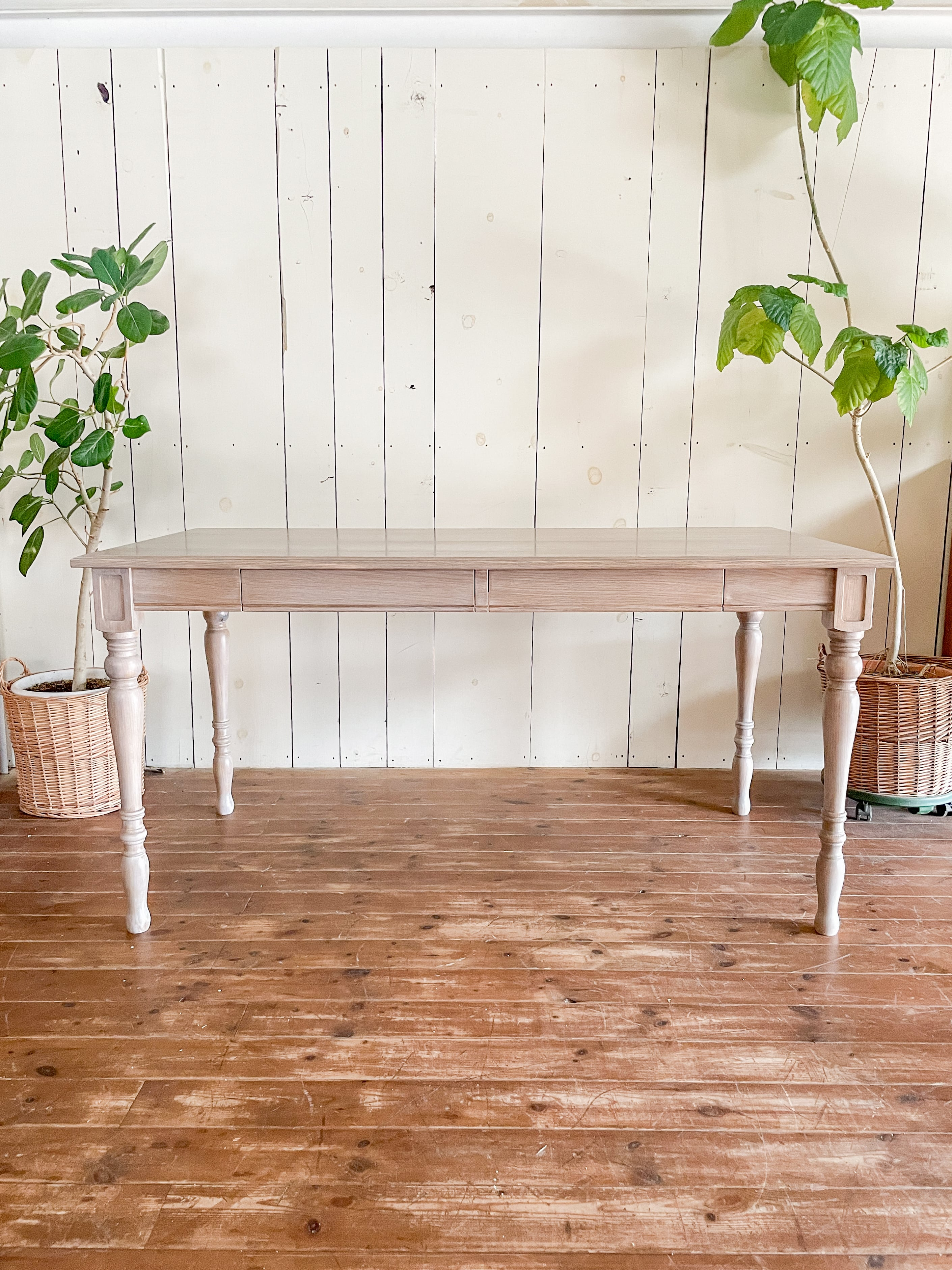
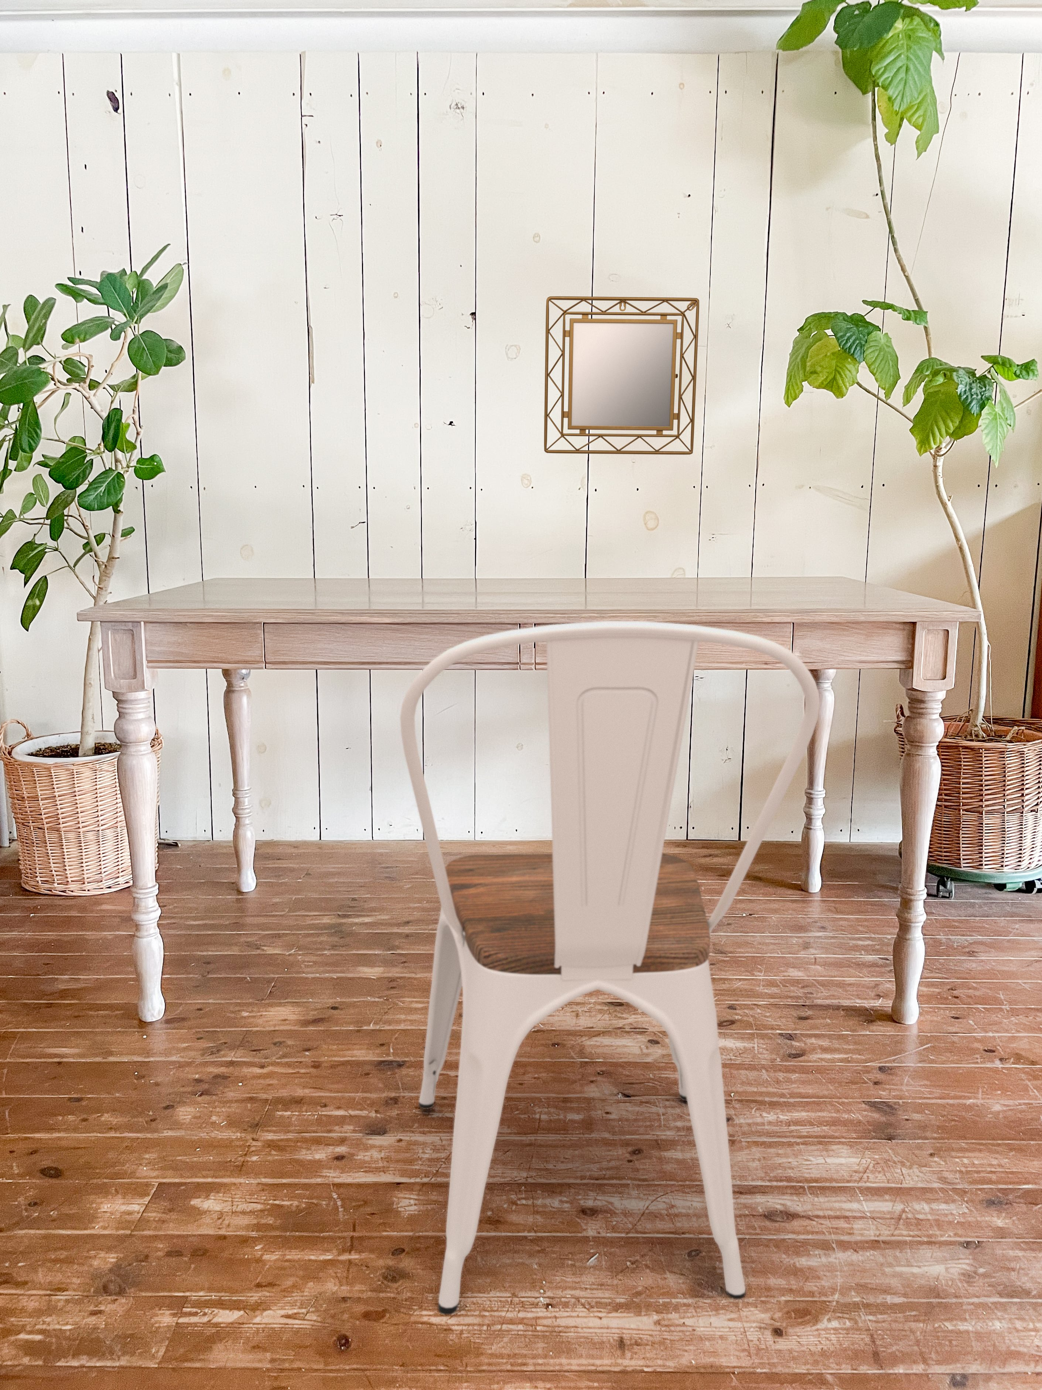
+ chair [400,621,821,1316]
+ home mirror [544,296,699,455]
